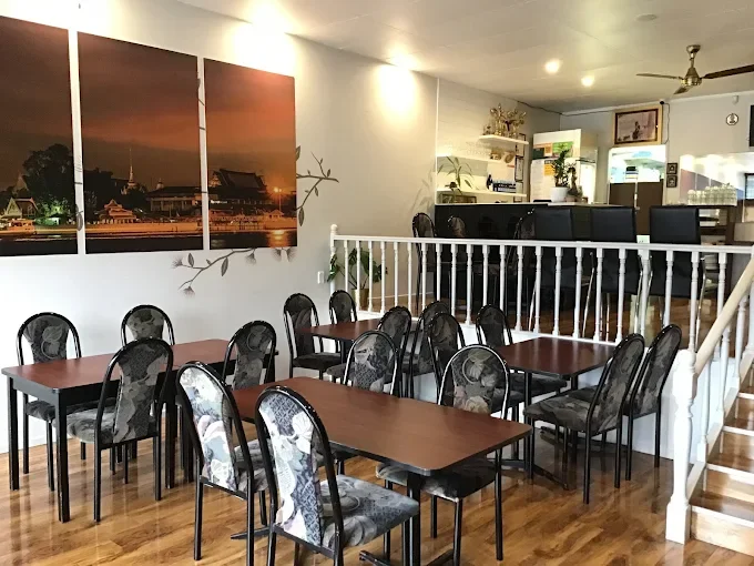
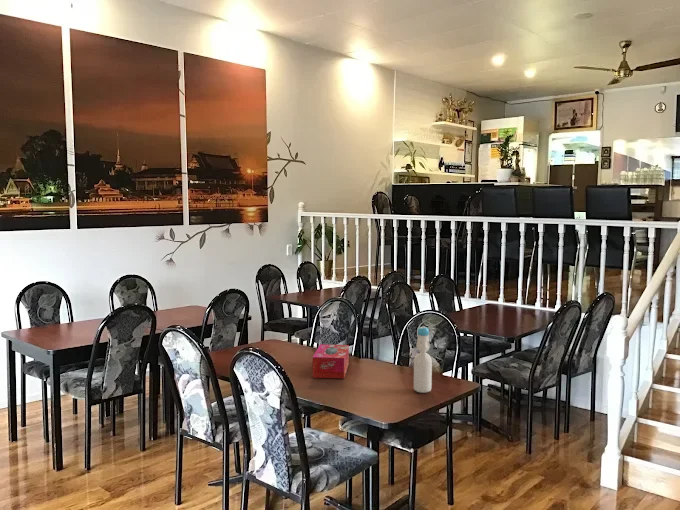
+ tissue box [312,343,350,379]
+ bottle [413,325,433,394]
